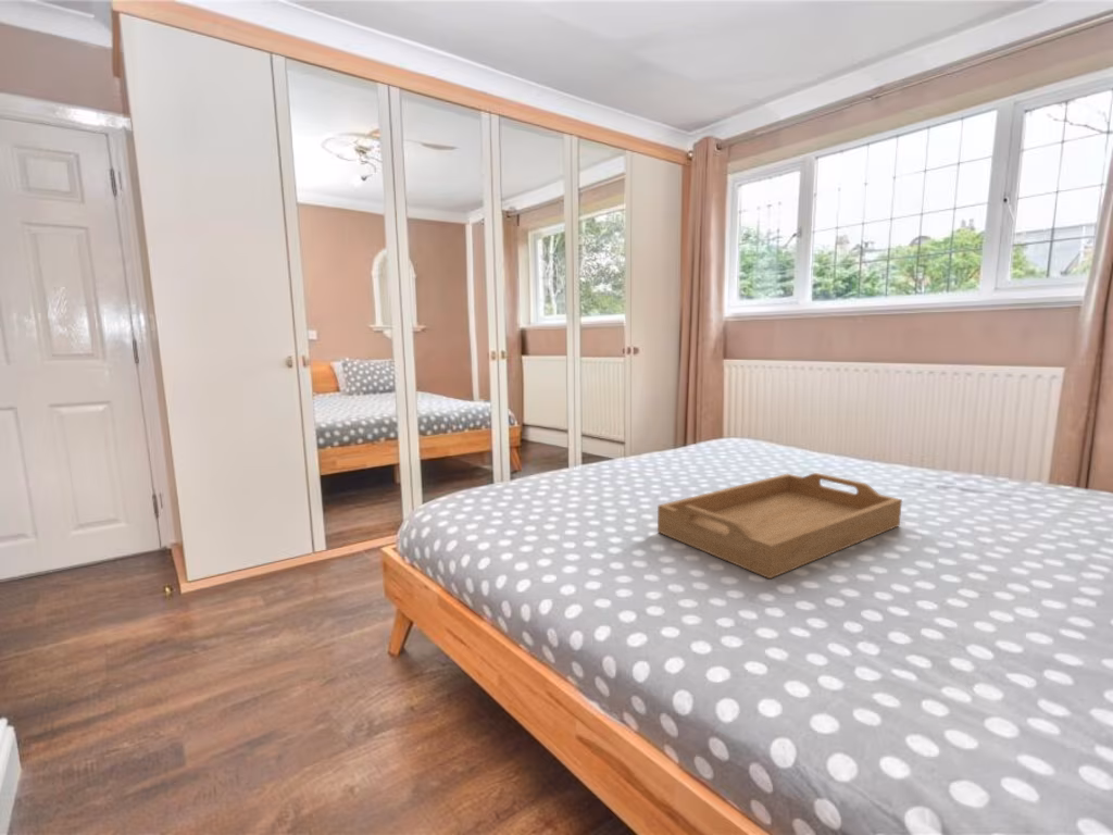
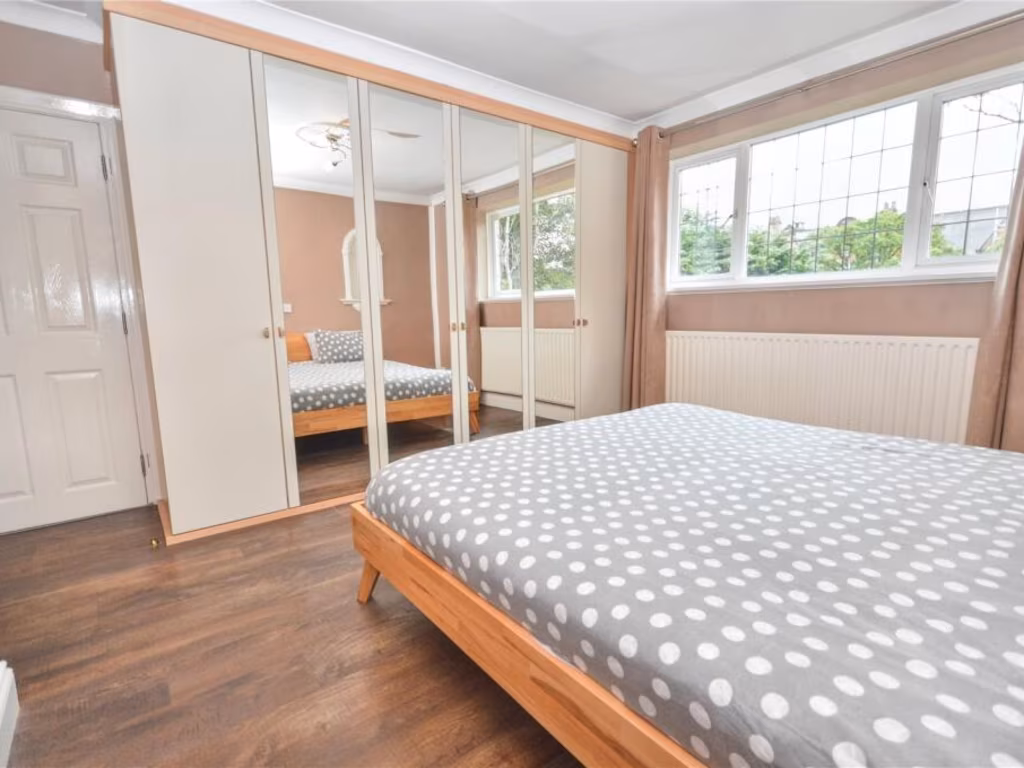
- serving tray [656,472,903,579]
